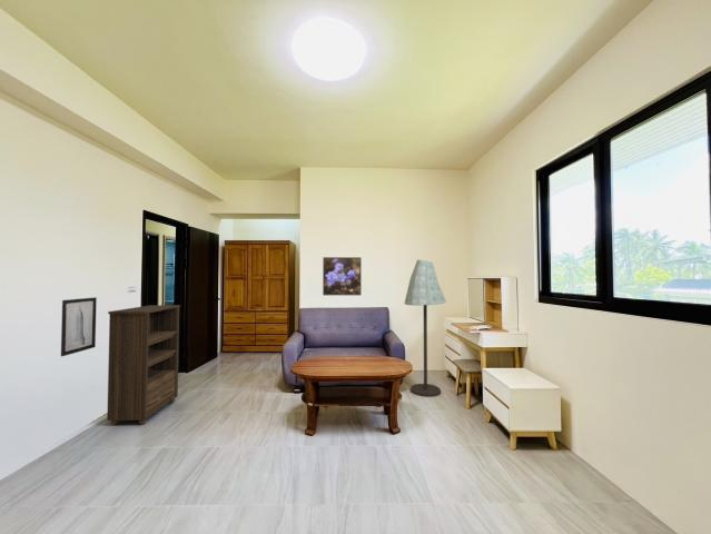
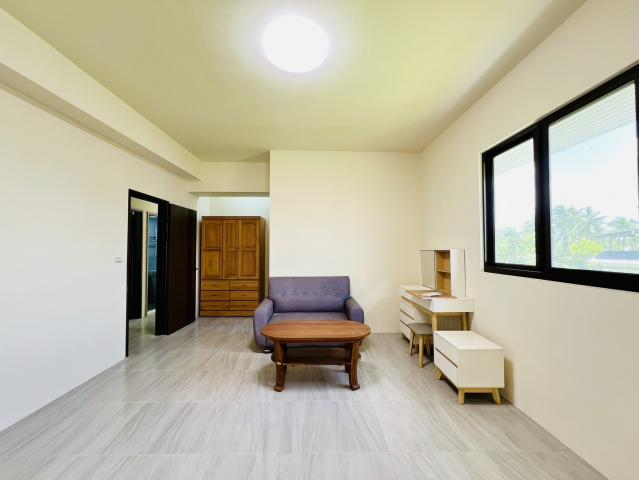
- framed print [322,256,363,296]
- wall art [60,296,98,357]
- bookshelf [106,304,181,426]
- floor lamp [403,259,447,398]
